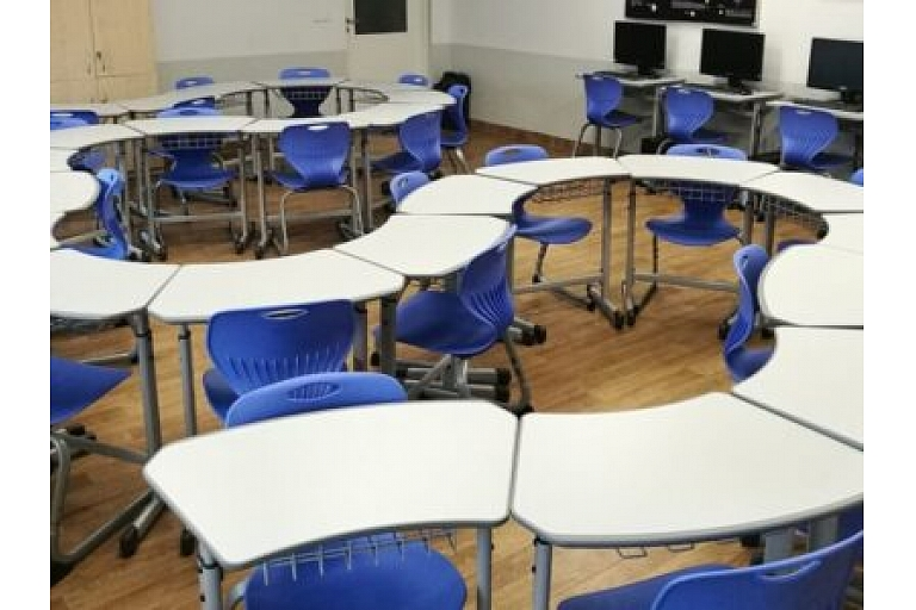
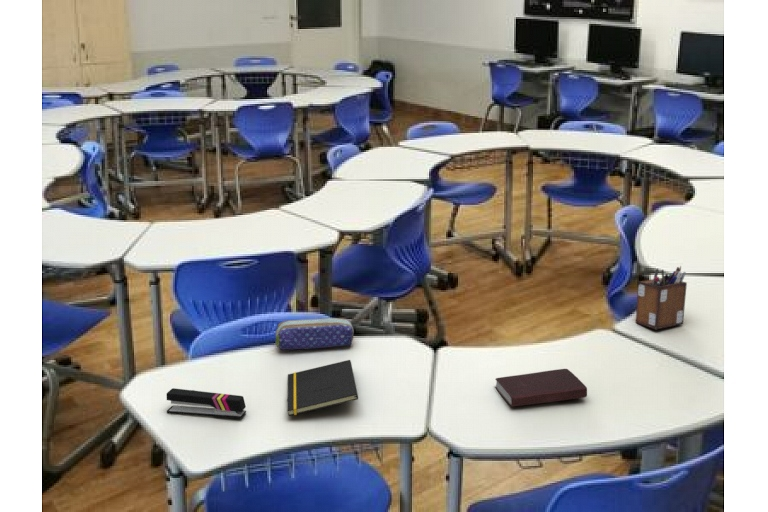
+ desk organizer [635,265,688,330]
+ notepad [286,359,359,417]
+ stapler [166,387,247,420]
+ pencil case [275,317,355,350]
+ book [494,368,588,407]
